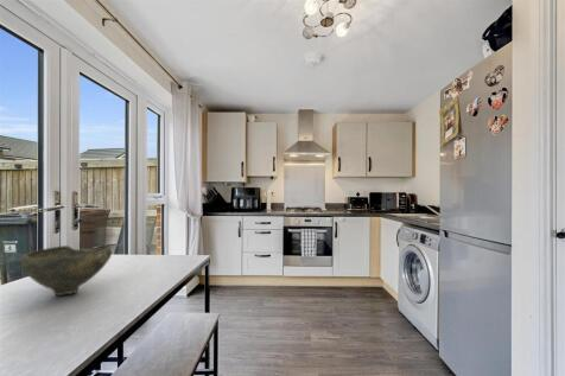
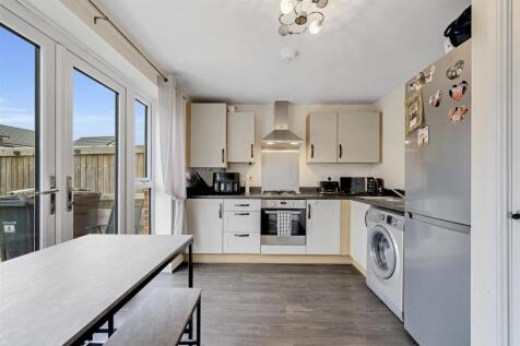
- bowl [19,244,113,297]
